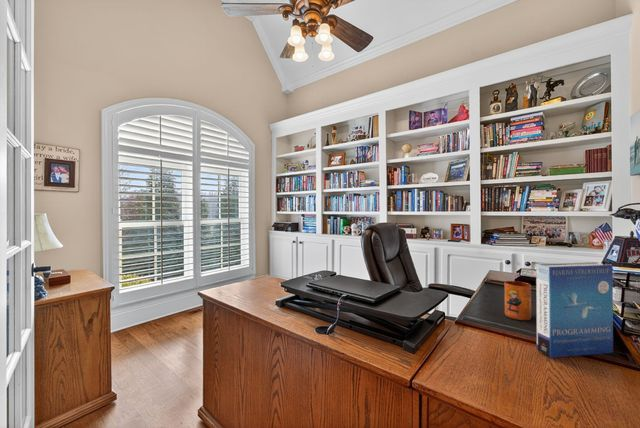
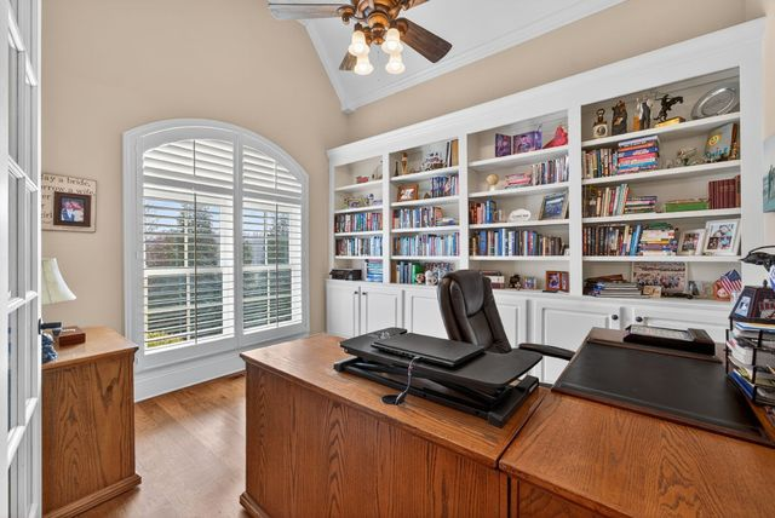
- mug [504,280,532,321]
- book [535,261,614,359]
